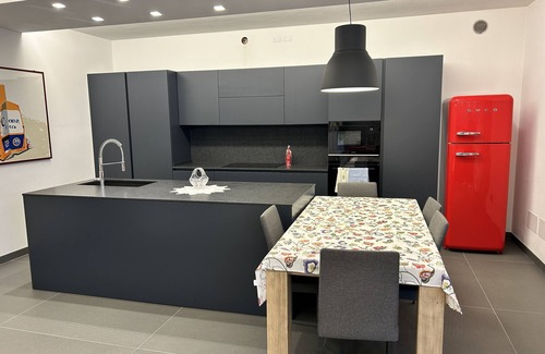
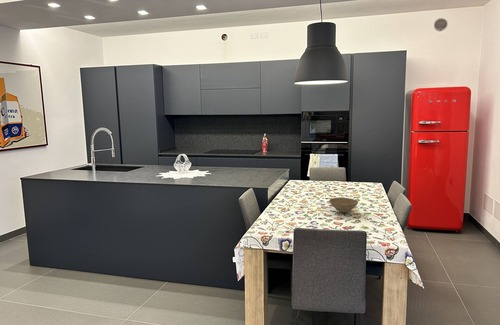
+ bowl [328,196,359,214]
